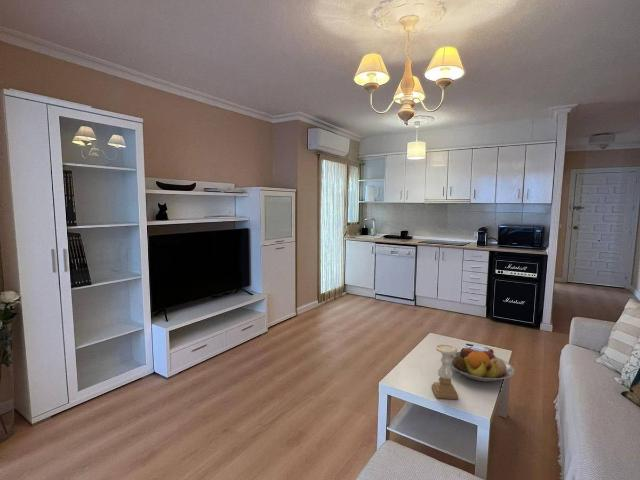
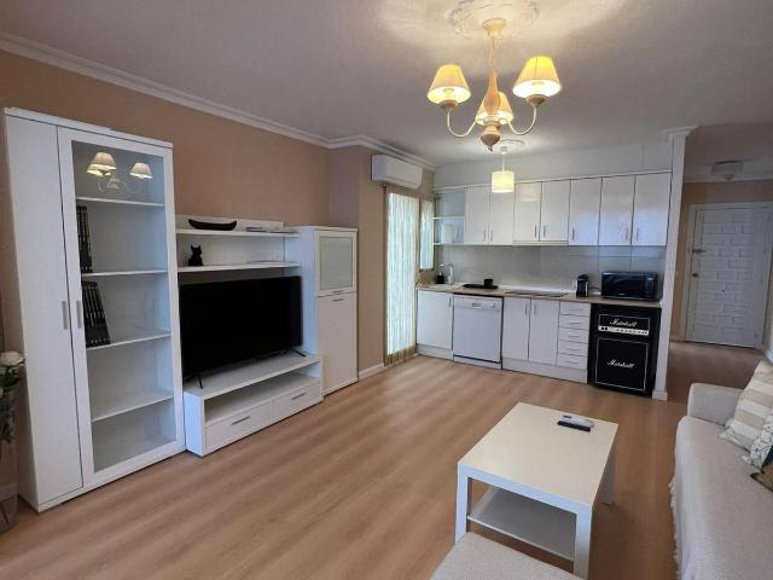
- fruit bowl [449,345,515,382]
- candle holder [431,344,459,400]
